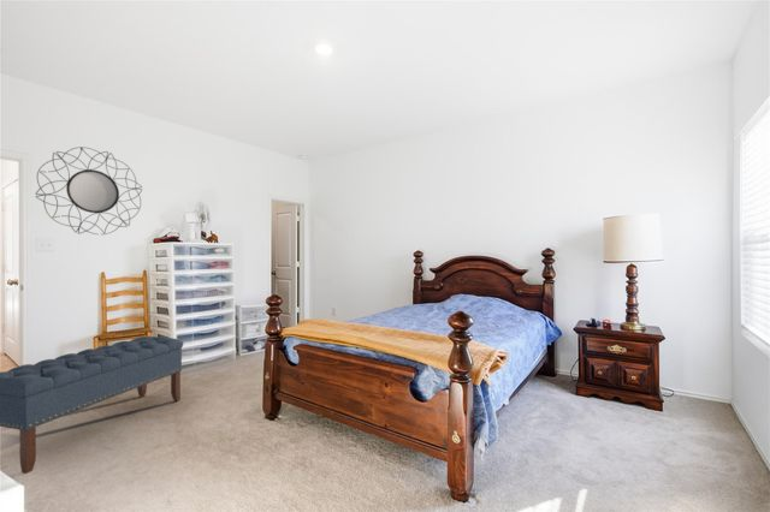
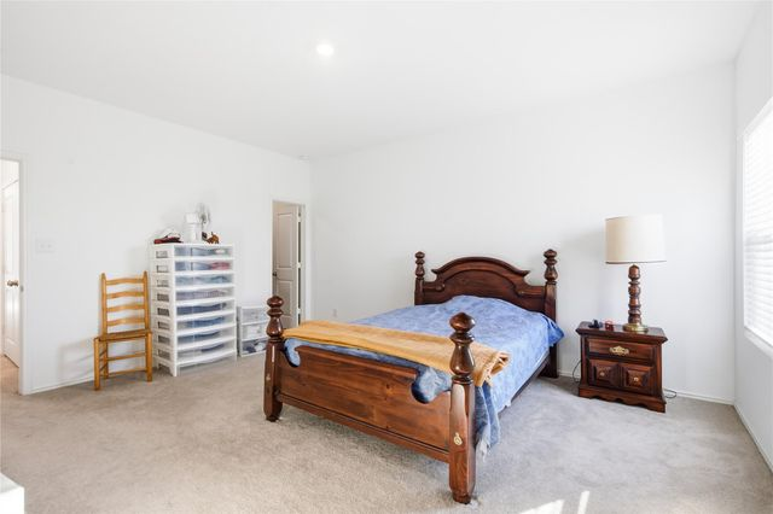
- home mirror [34,145,143,236]
- bench [0,335,184,475]
